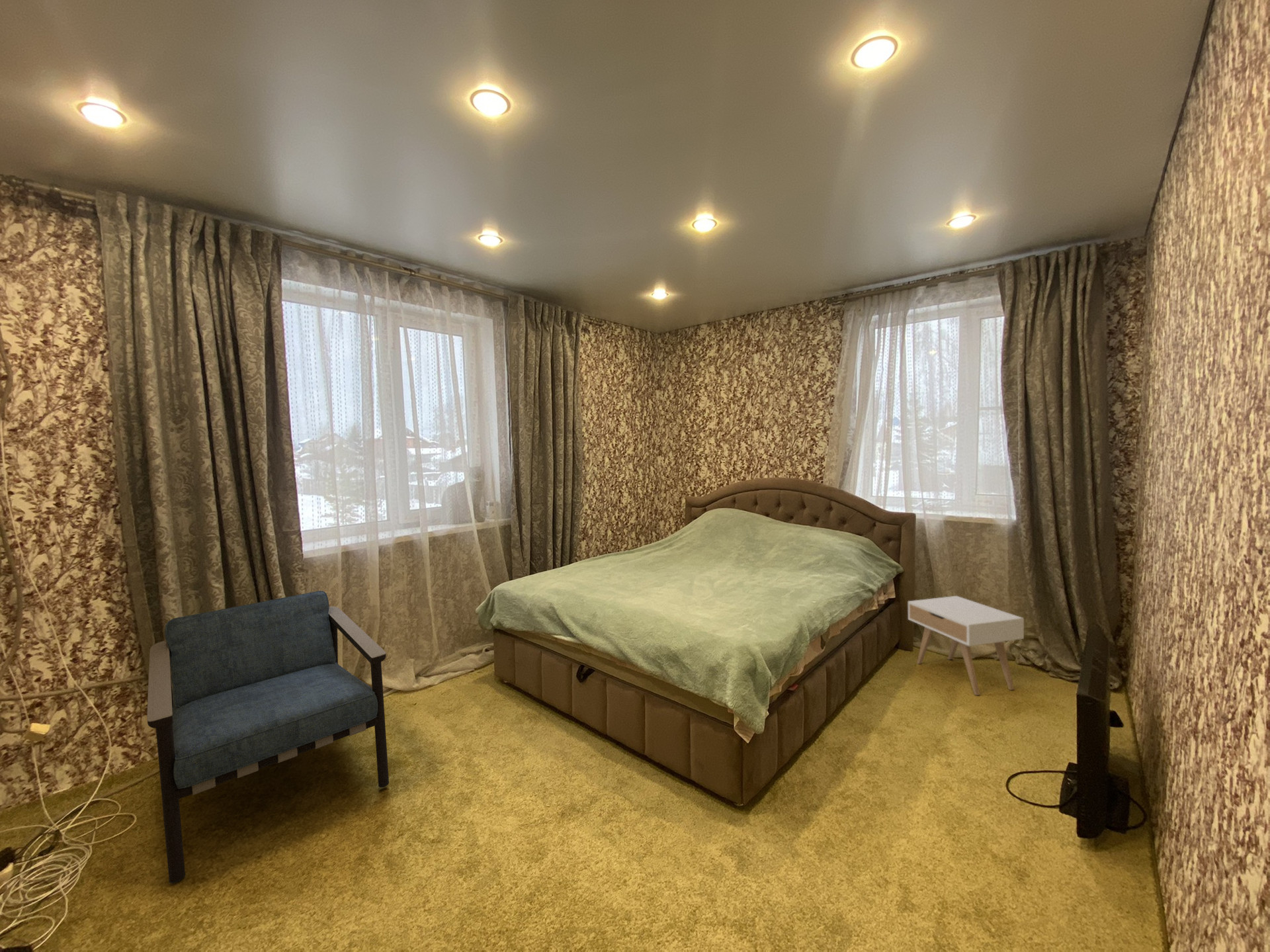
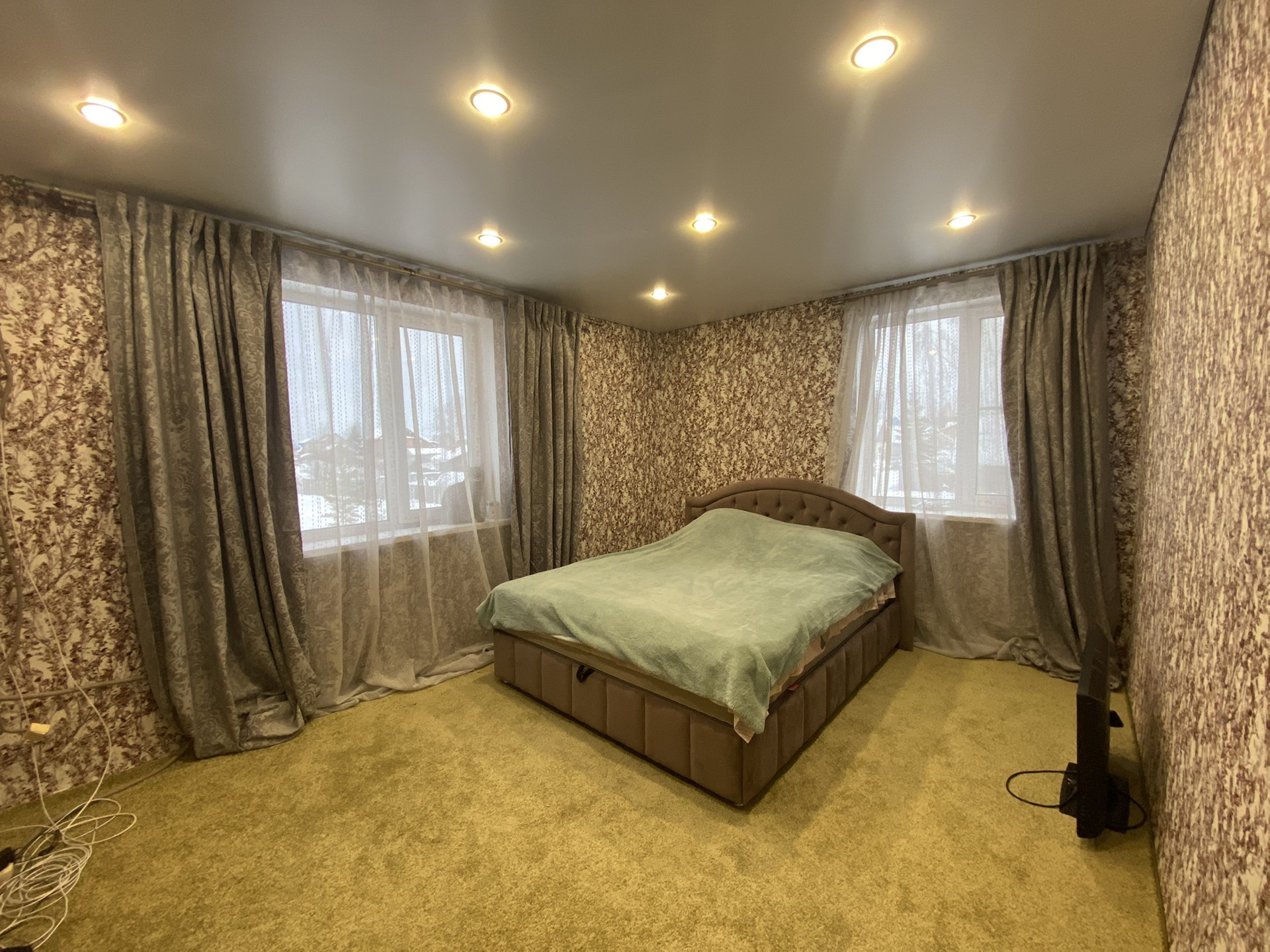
- nightstand [908,595,1025,696]
- armchair [146,590,390,884]
